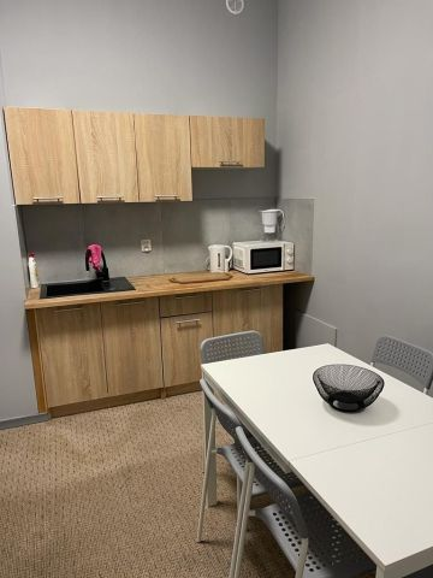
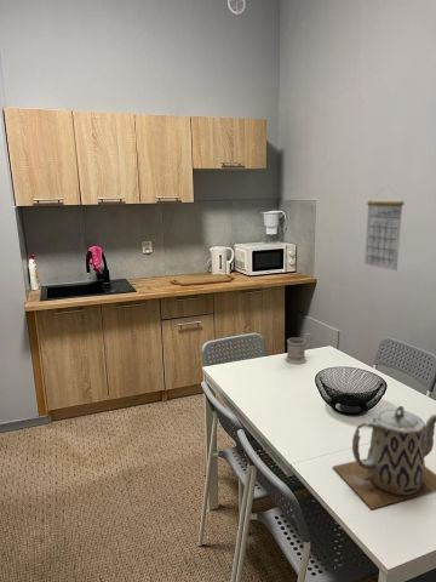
+ mug [285,332,314,365]
+ teapot [332,405,436,510]
+ calendar [363,187,406,272]
